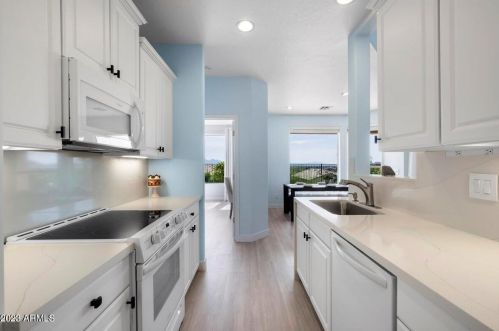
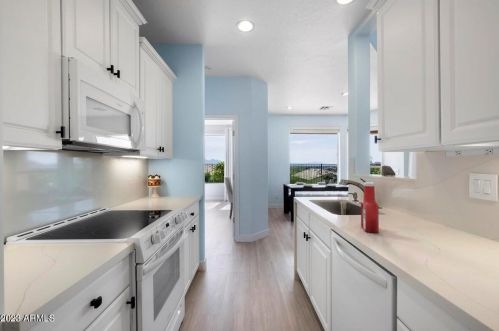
+ soap bottle [360,182,380,234]
